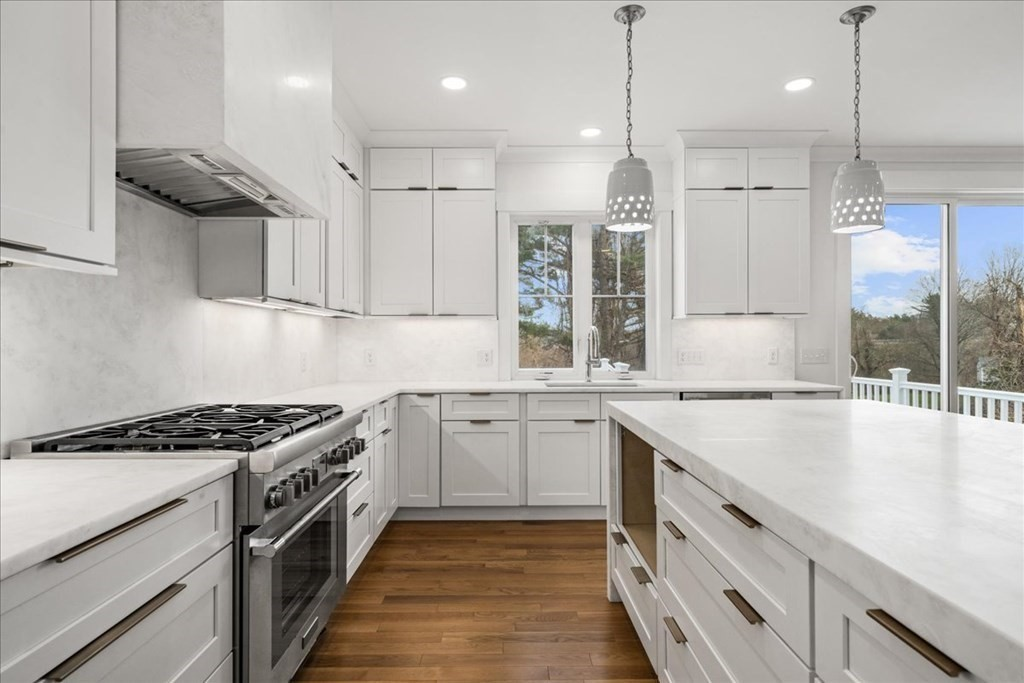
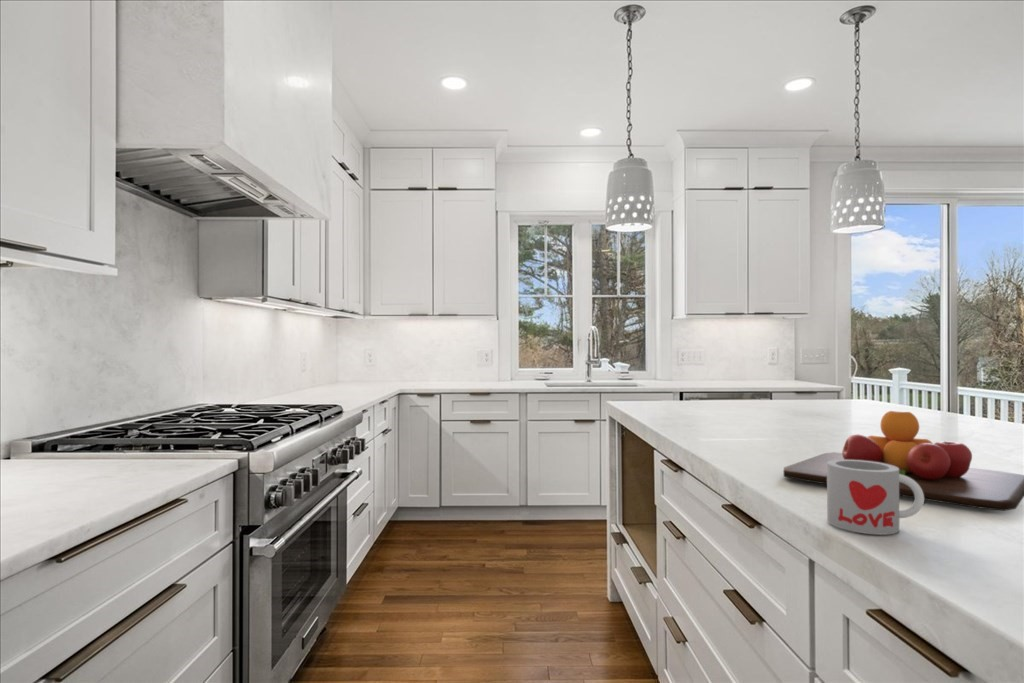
+ mug [826,460,925,536]
+ chopping board [783,410,1024,512]
